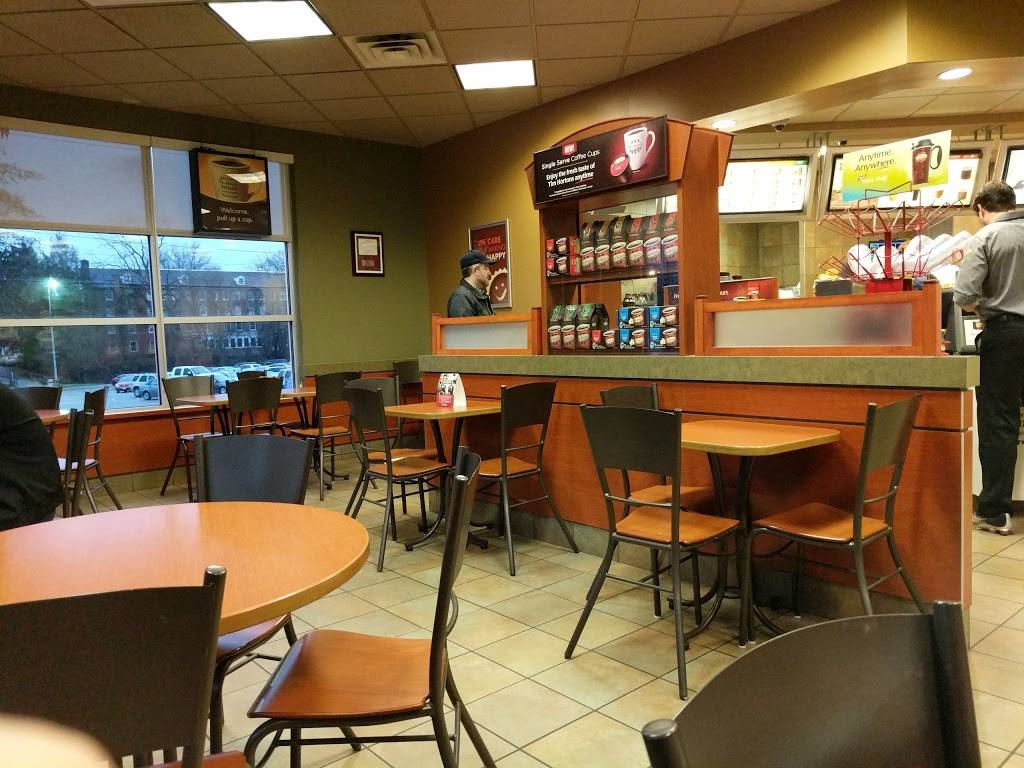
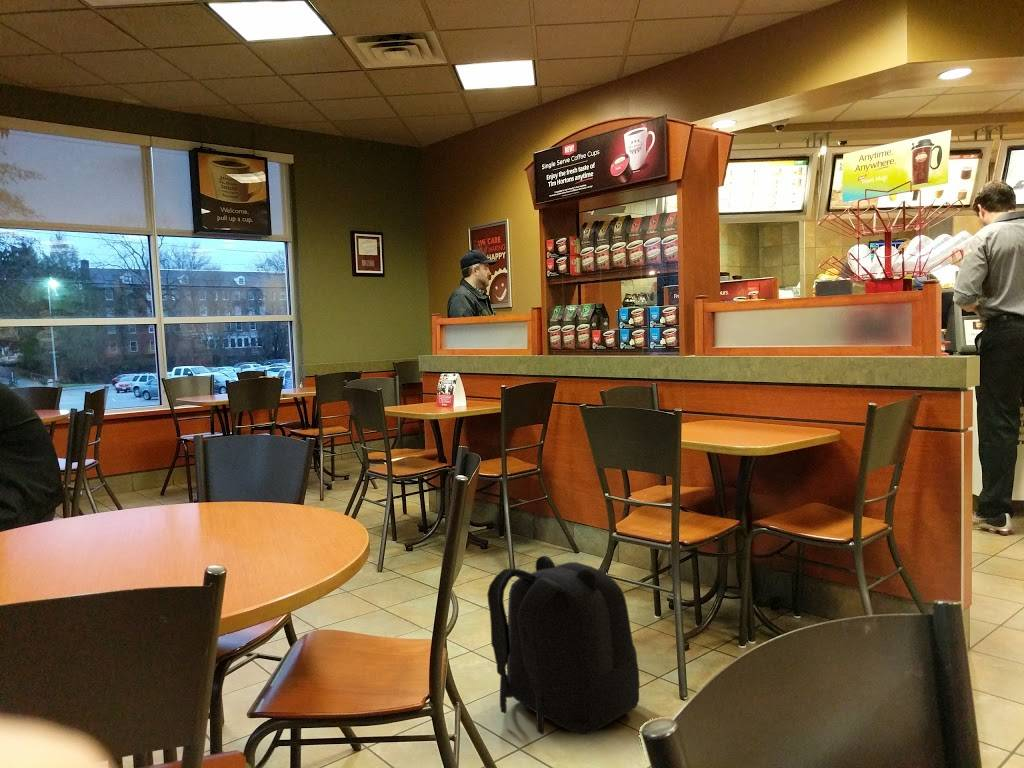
+ backpack [486,555,641,736]
